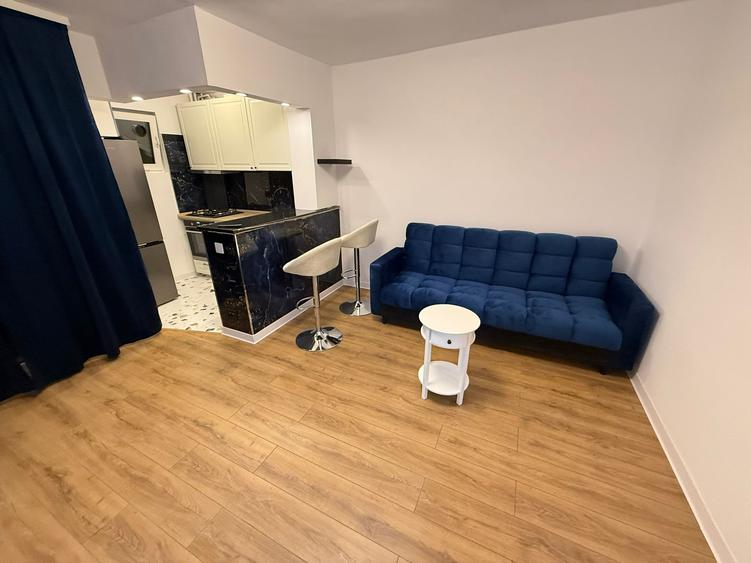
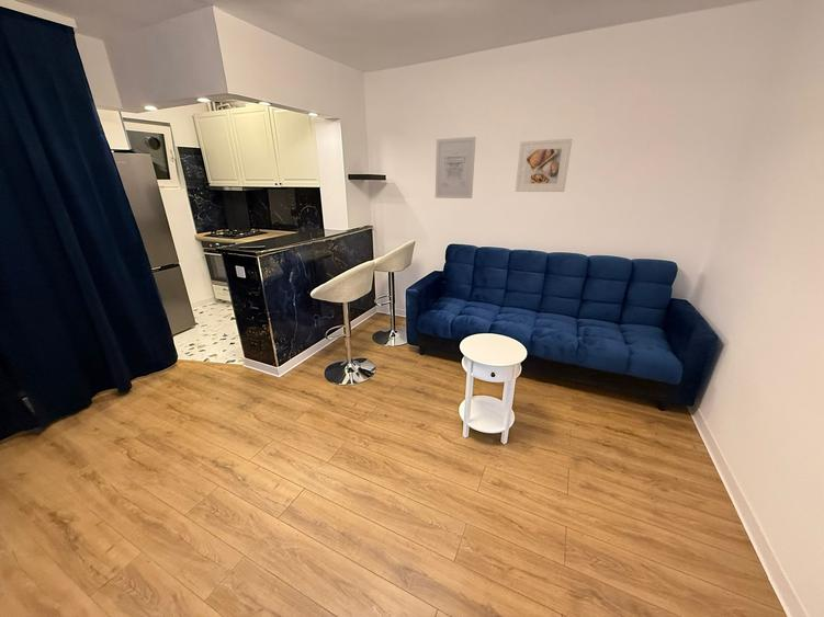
+ wall art [434,136,477,199]
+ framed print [515,138,573,193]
